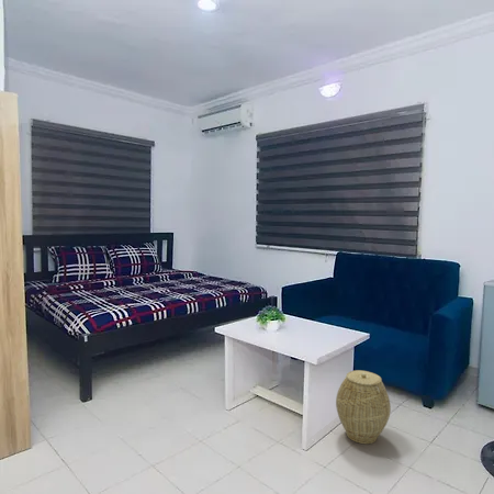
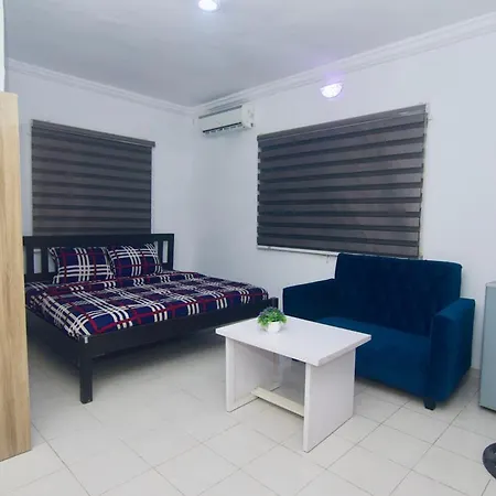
- woven basket [335,369,392,445]
